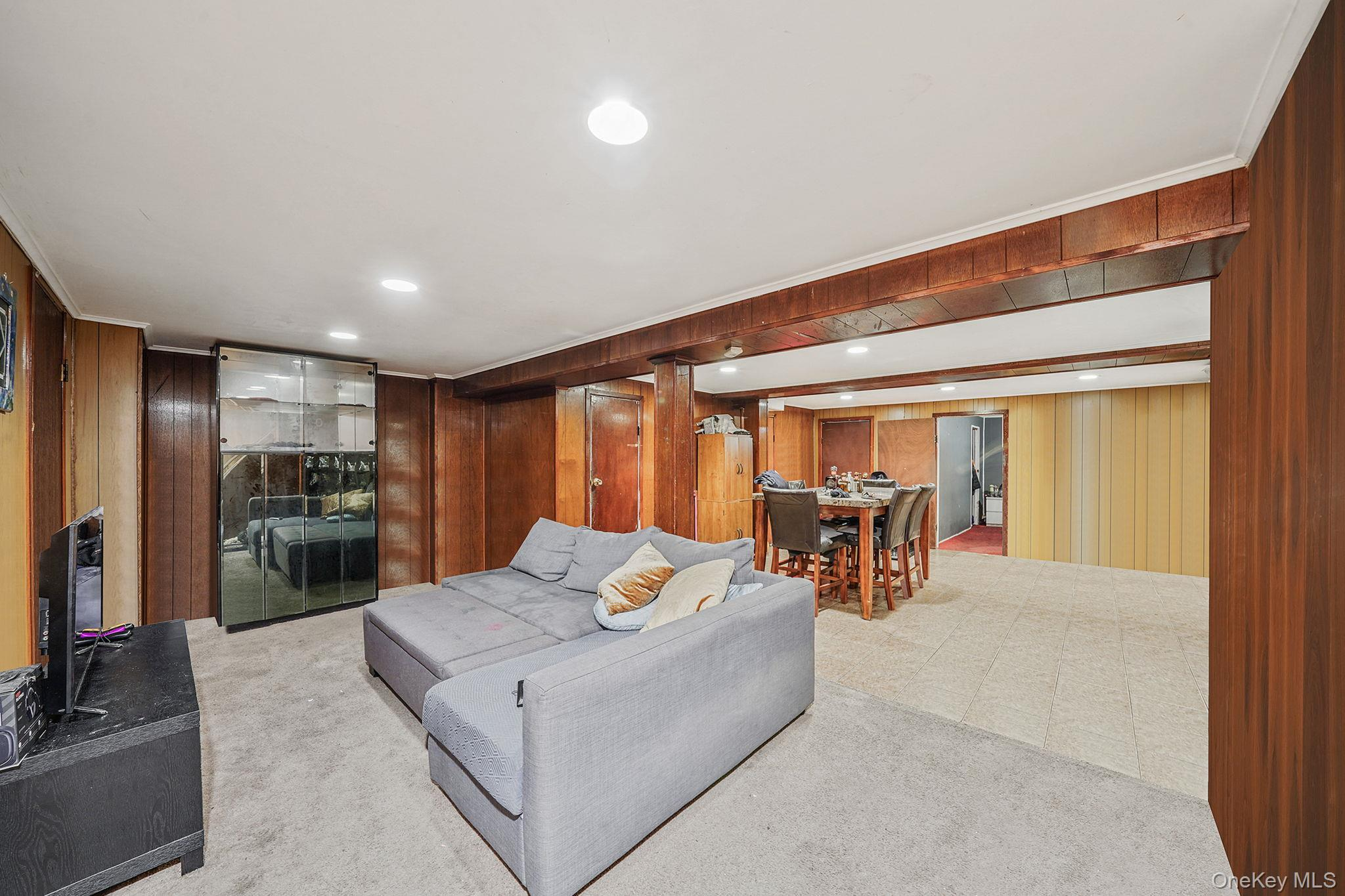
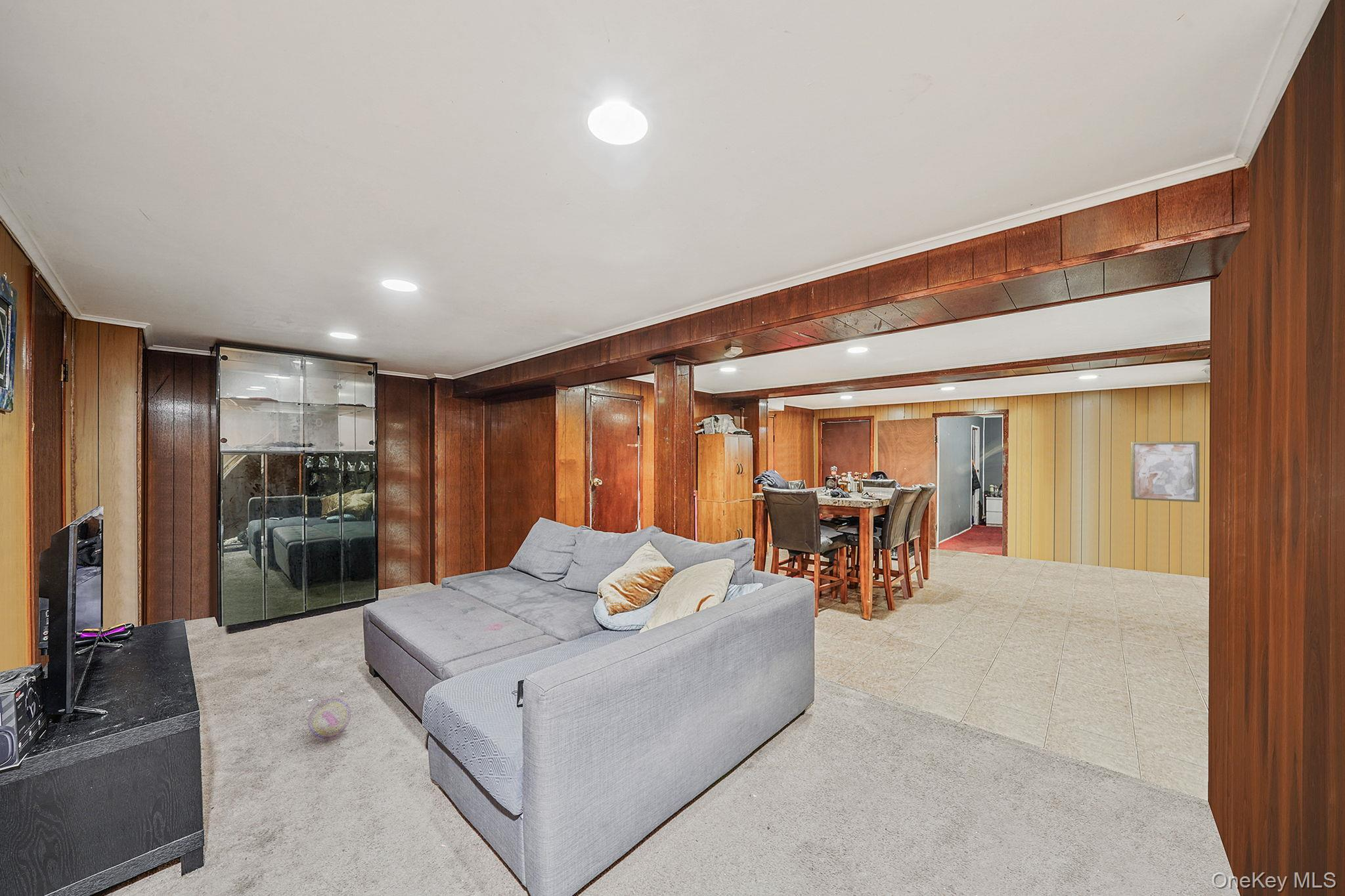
+ wall art [1130,441,1201,503]
+ ball [307,698,351,739]
